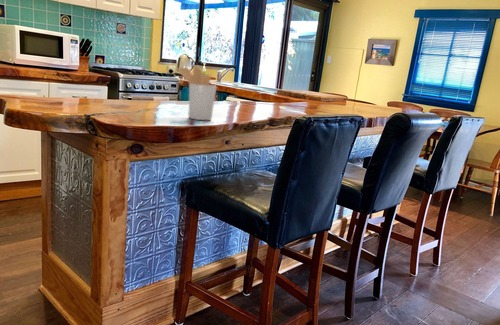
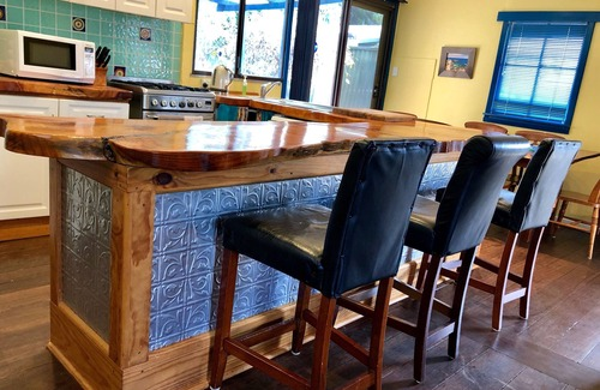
- utensil holder [175,66,218,121]
